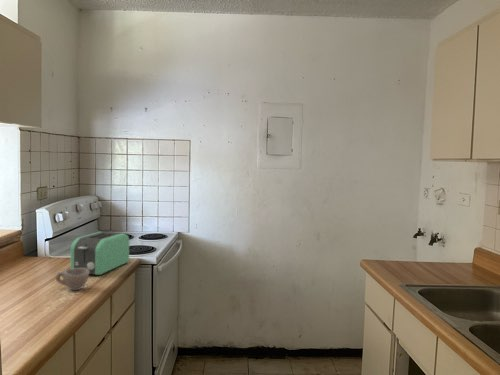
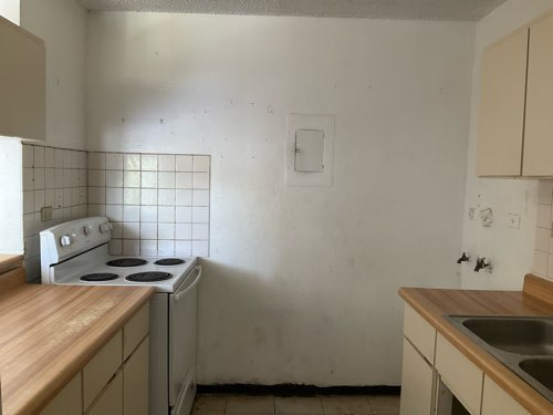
- cup [55,268,90,291]
- toaster [70,231,130,276]
